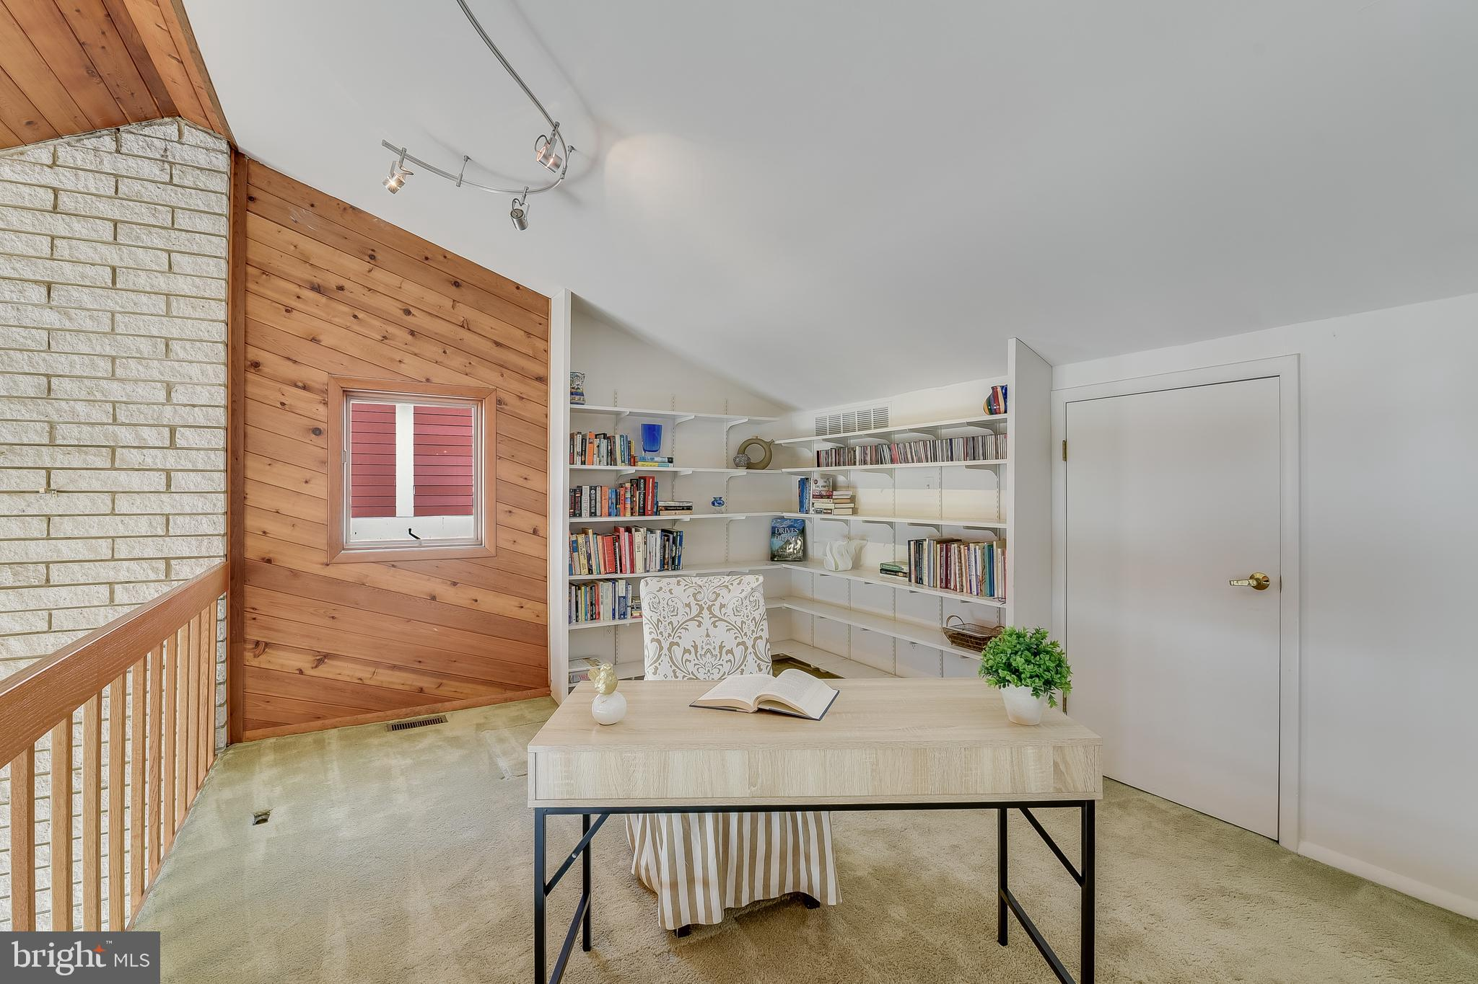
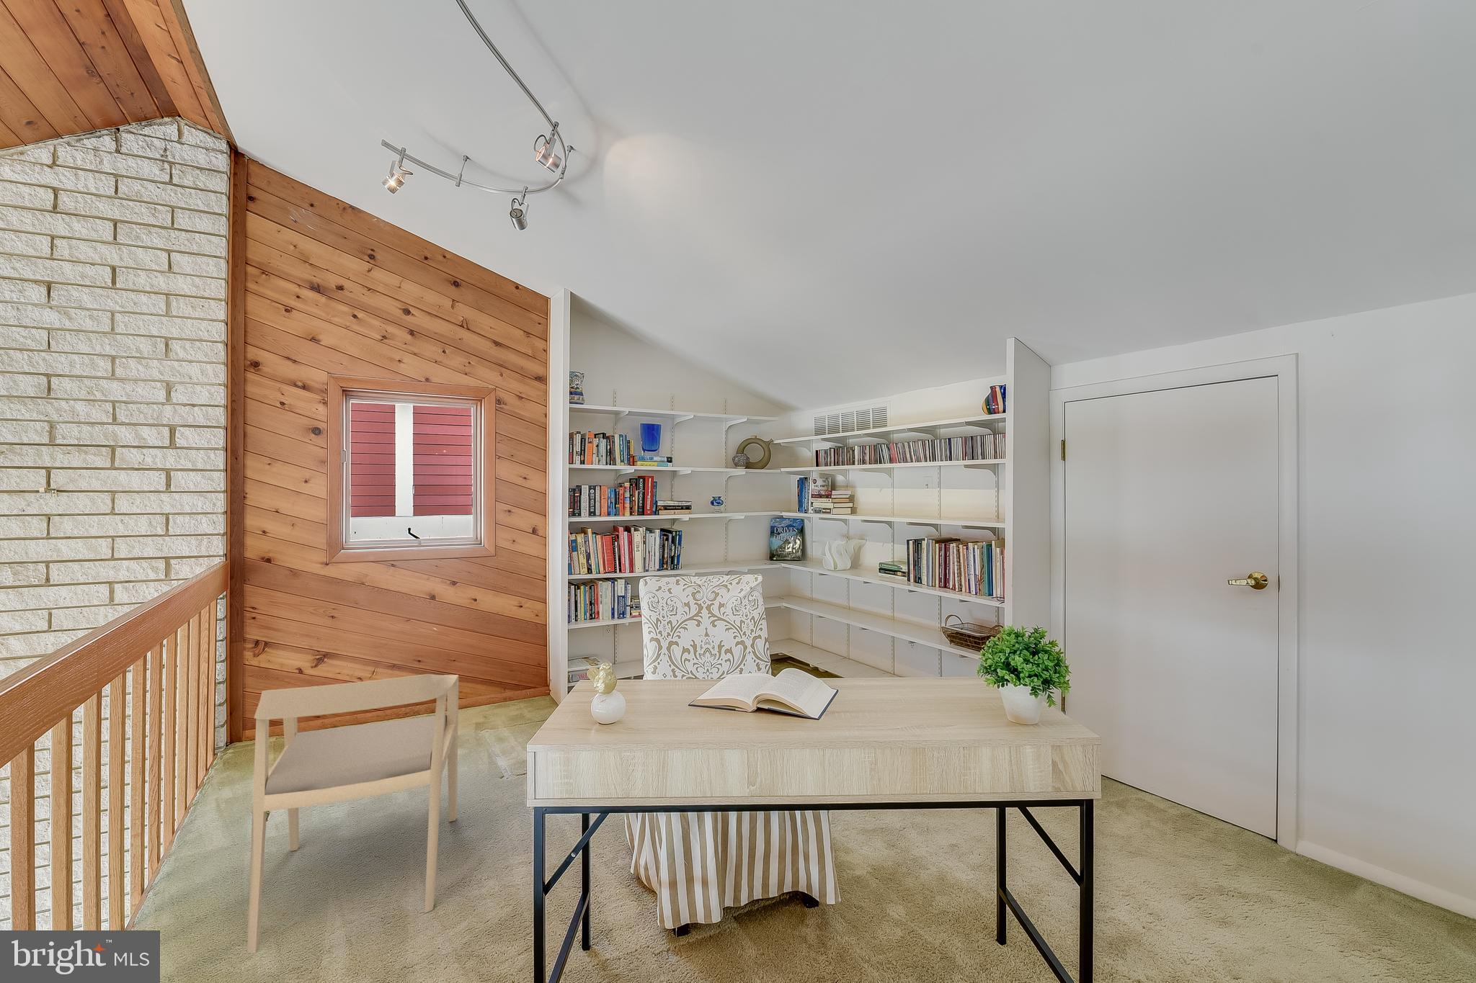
+ armchair [247,674,459,954]
